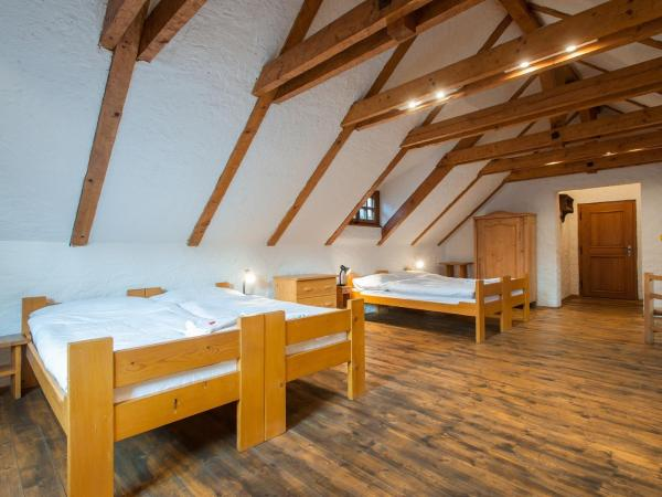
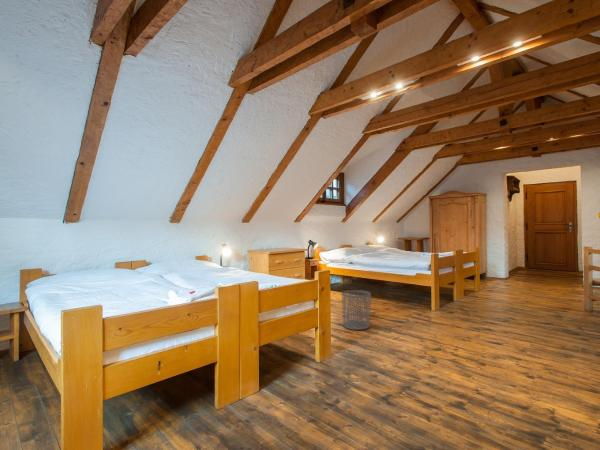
+ waste bin [341,289,372,331]
